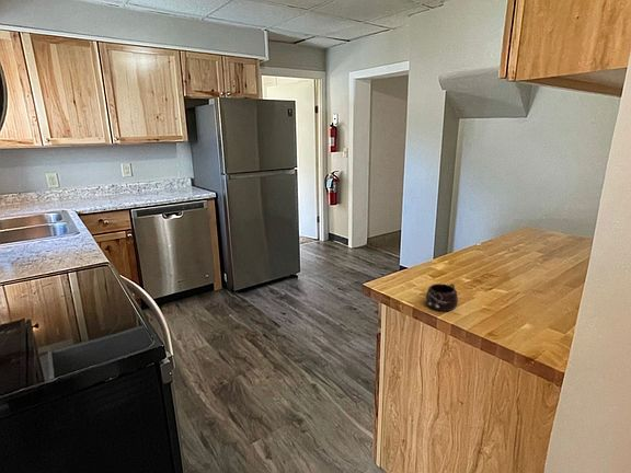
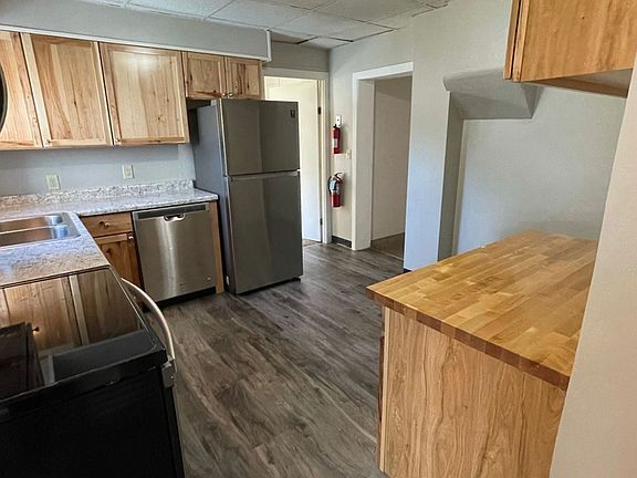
- mug [425,282,459,312]
